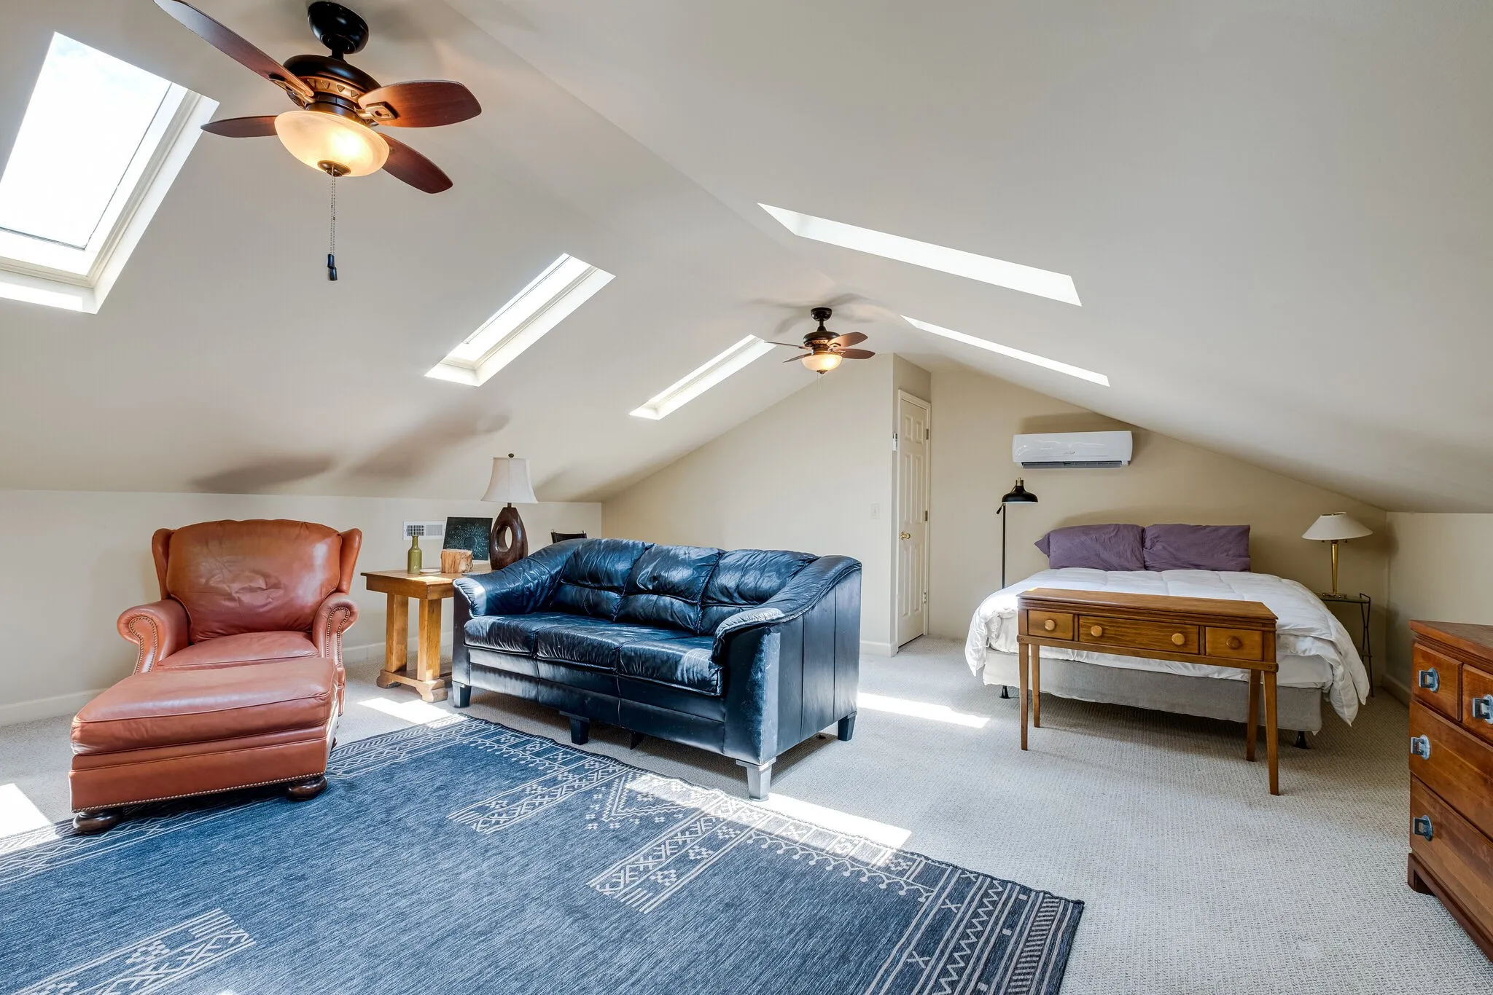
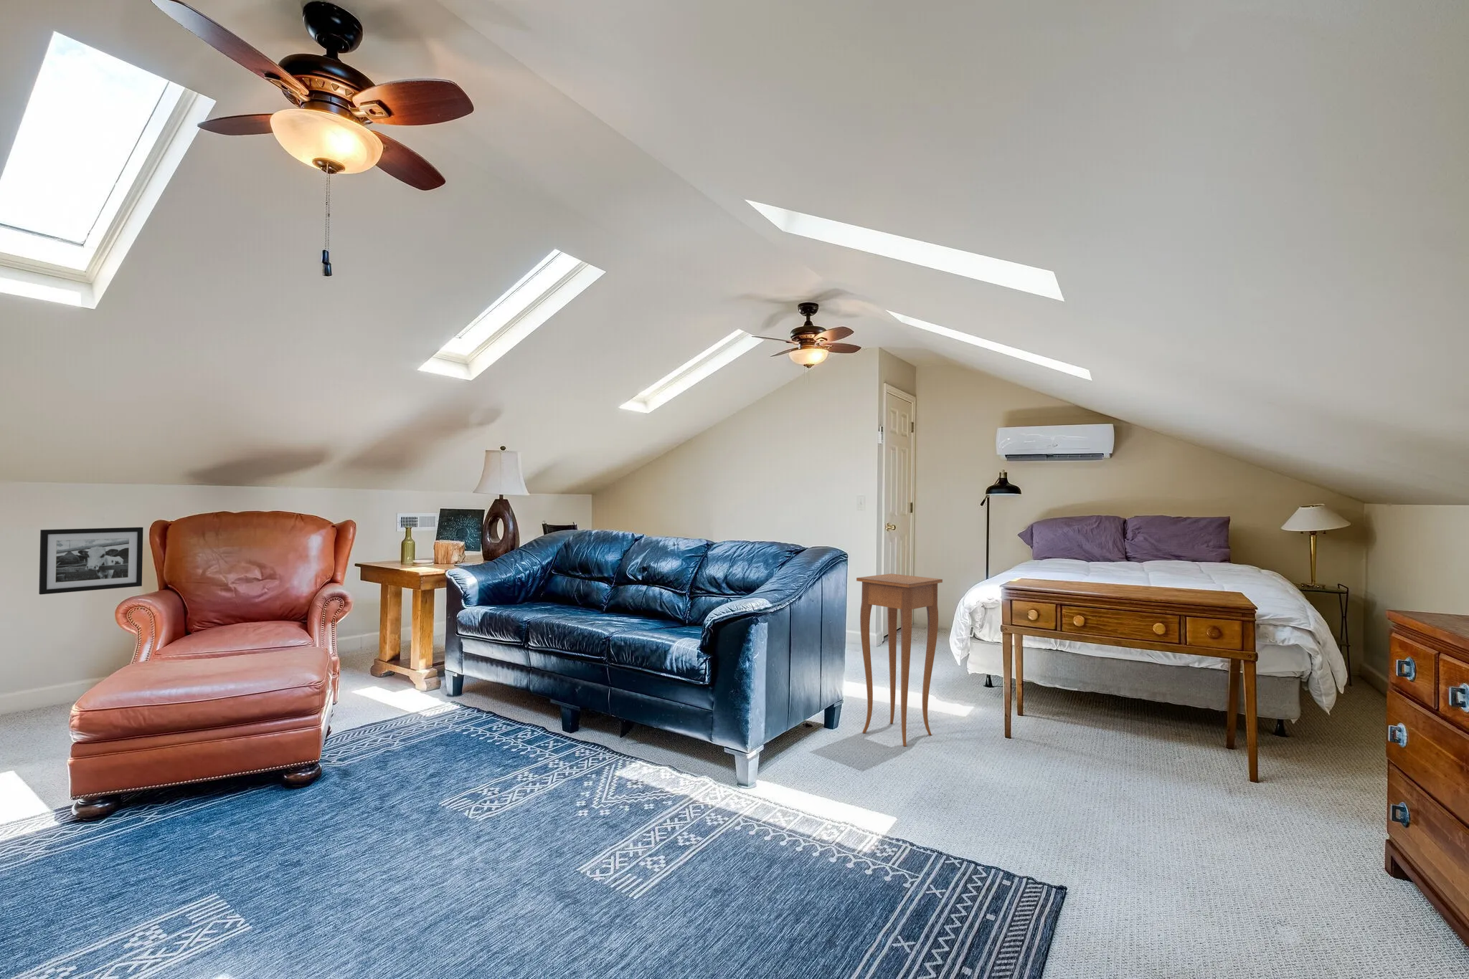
+ picture frame [38,527,144,595]
+ side table [856,573,943,746]
